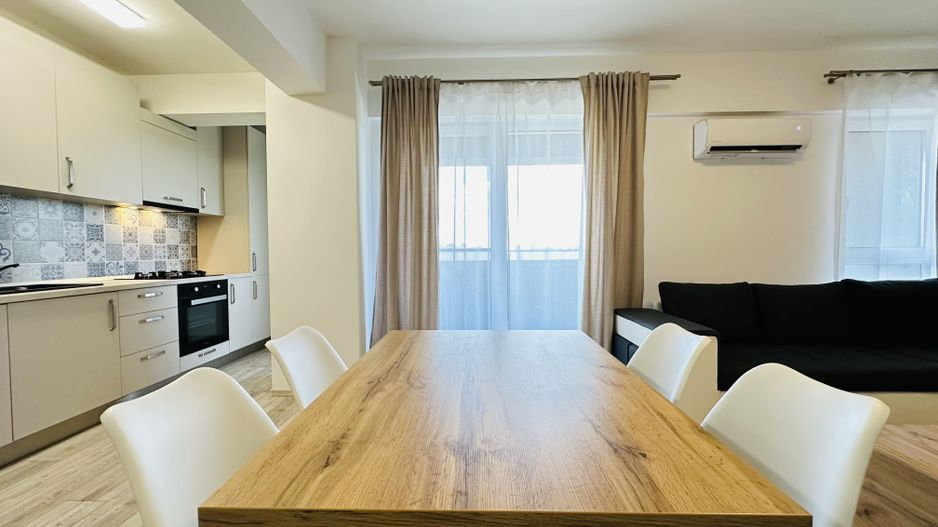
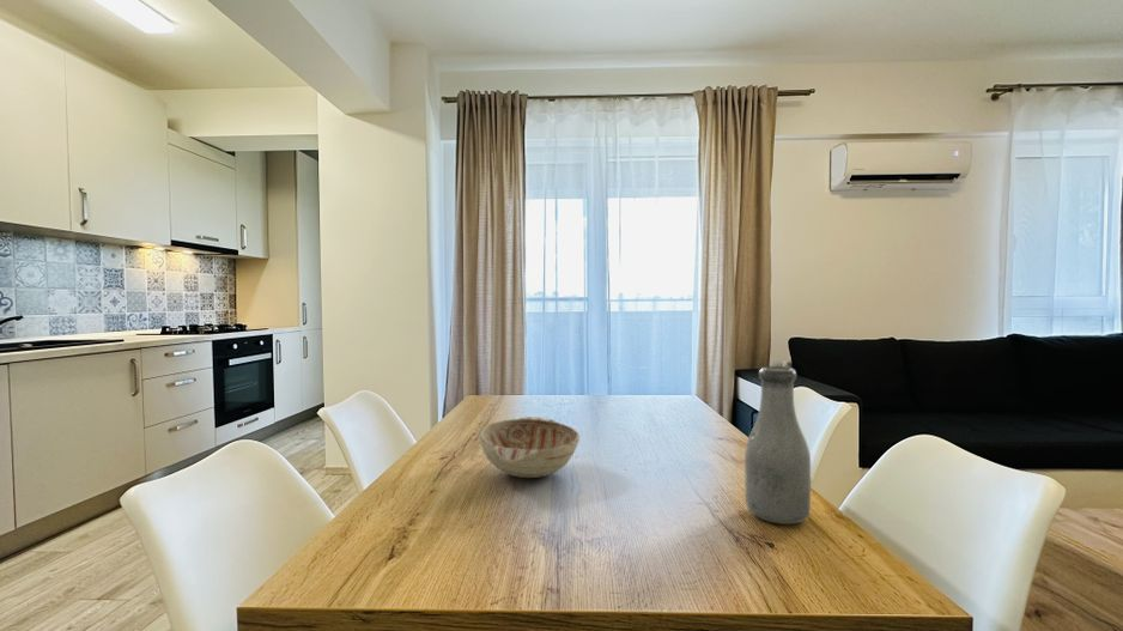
+ bottle [743,365,812,526]
+ decorative bowl [478,415,581,479]
